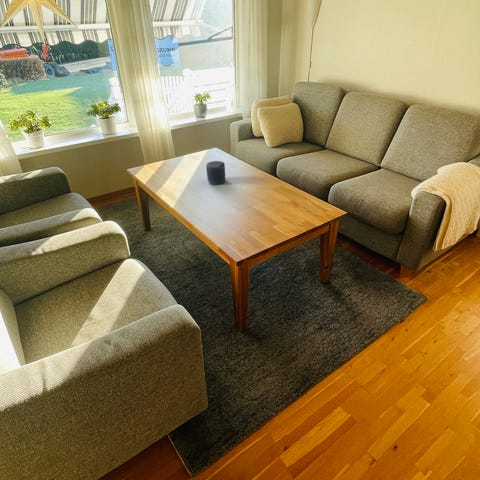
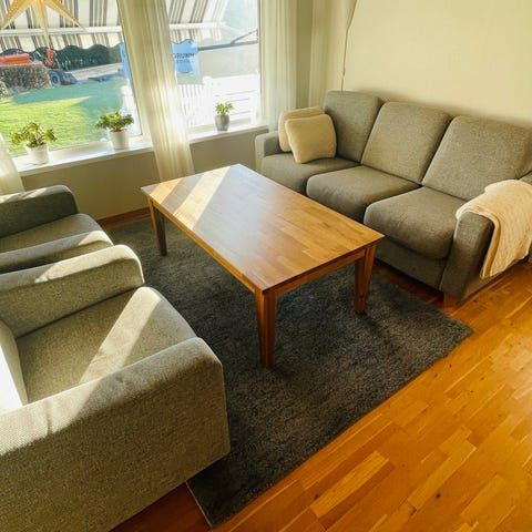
- candle [205,160,226,186]
